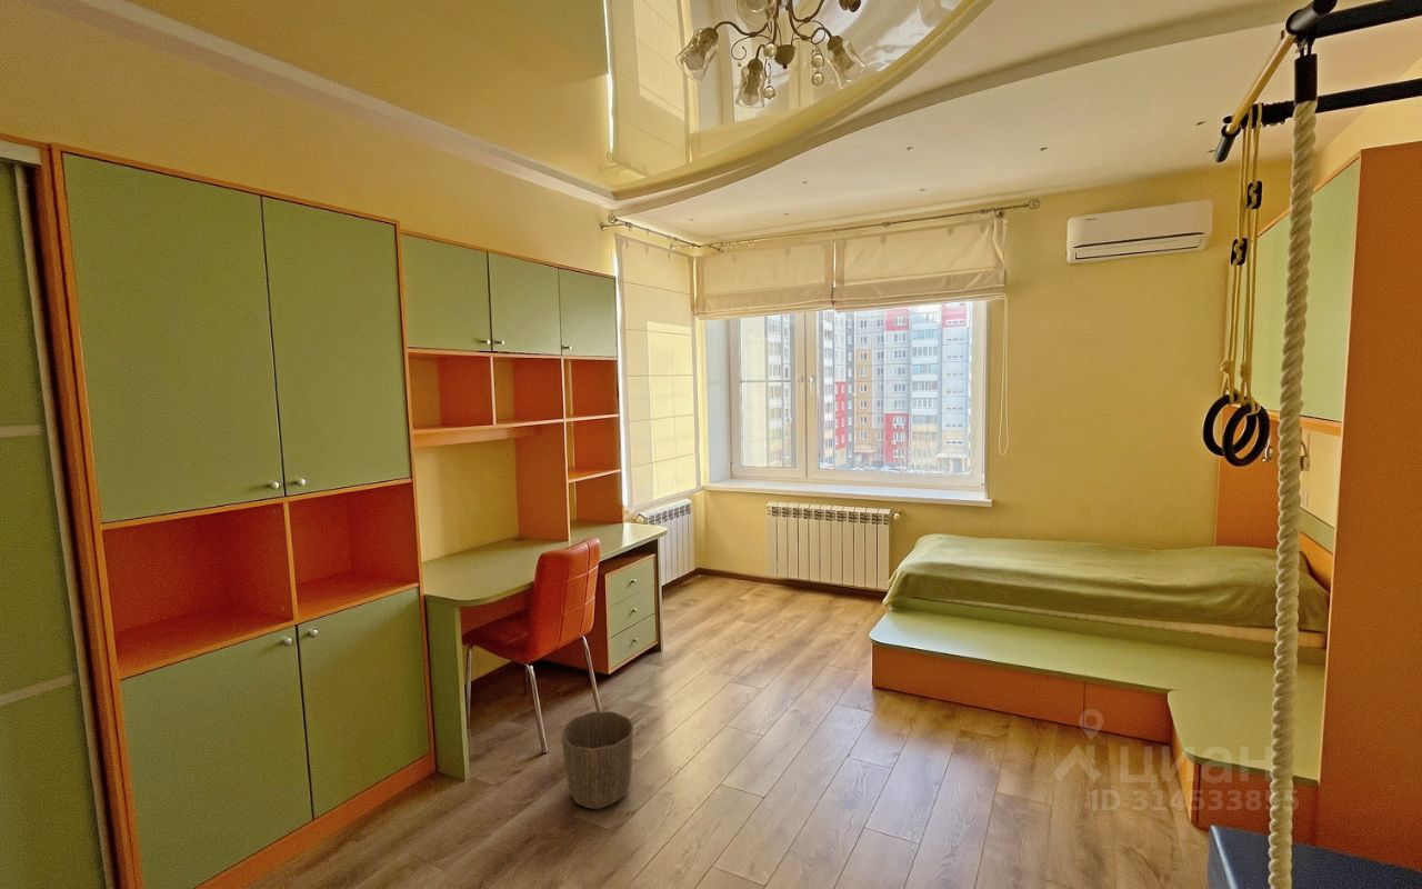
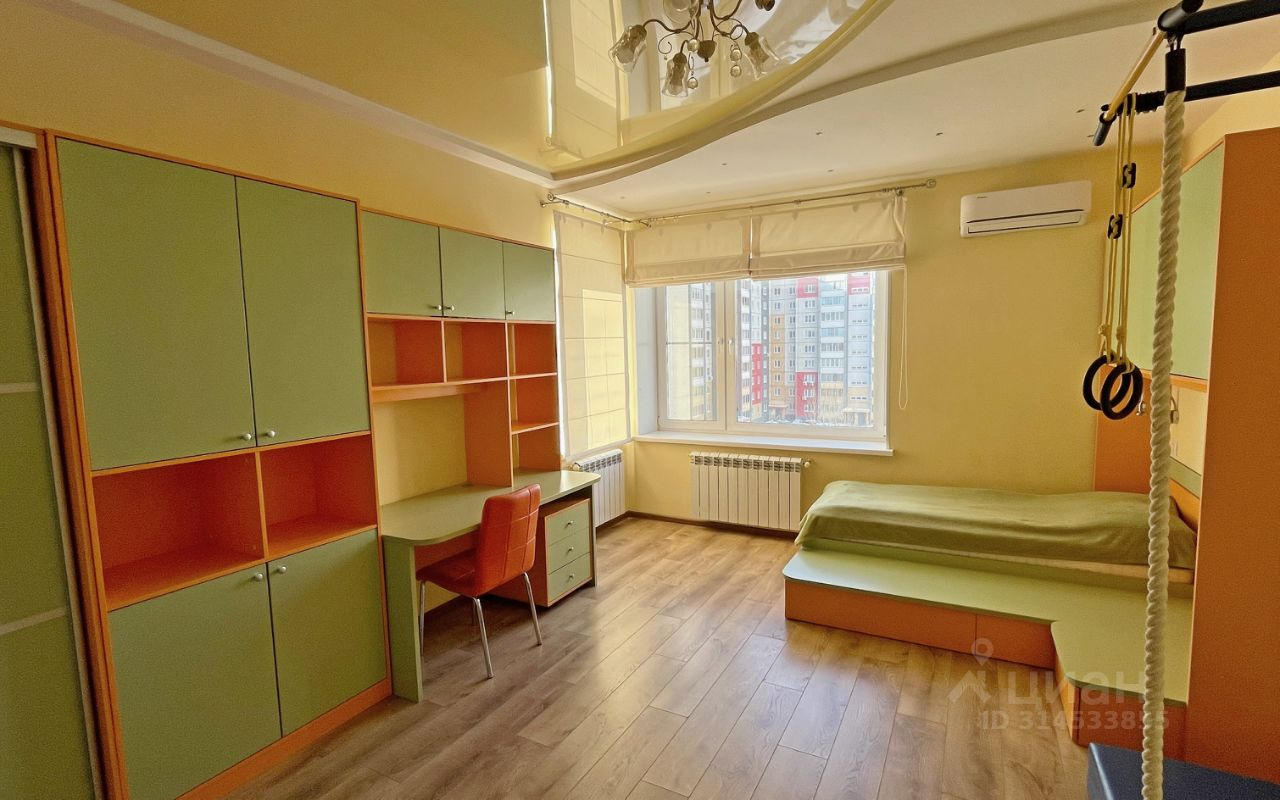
- waste basket [560,710,634,811]
